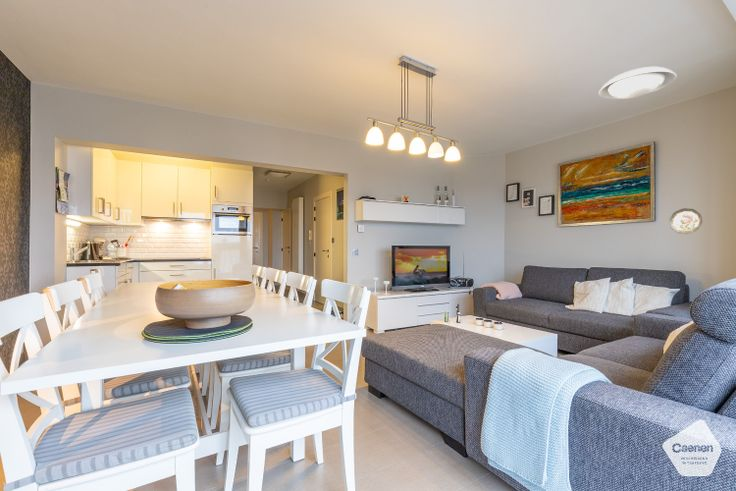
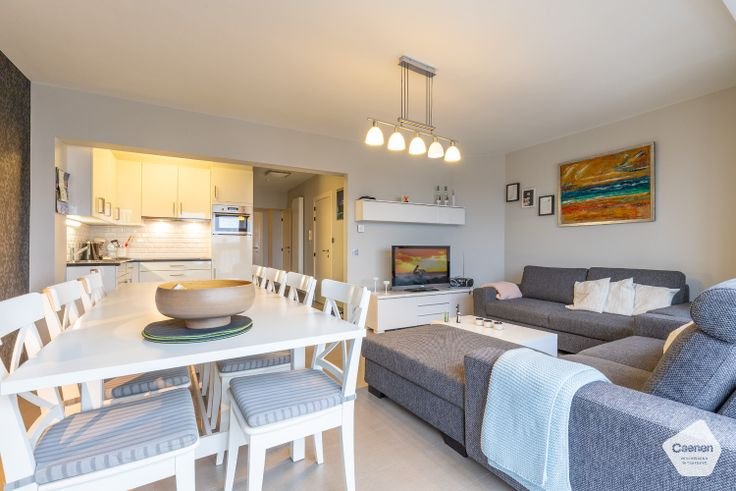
- decorative plate [668,207,703,235]
- ceiling light [598,66,677,100]
